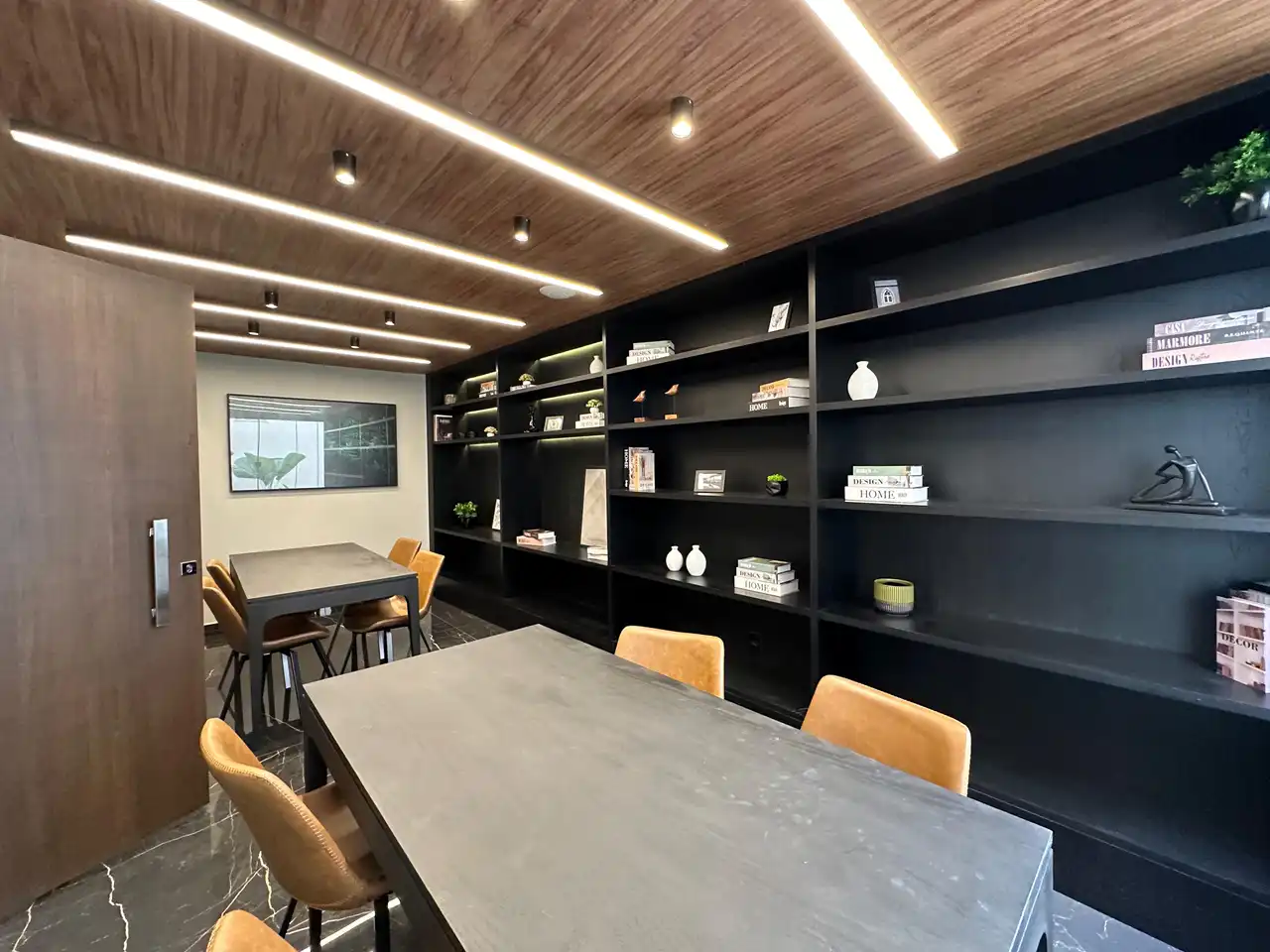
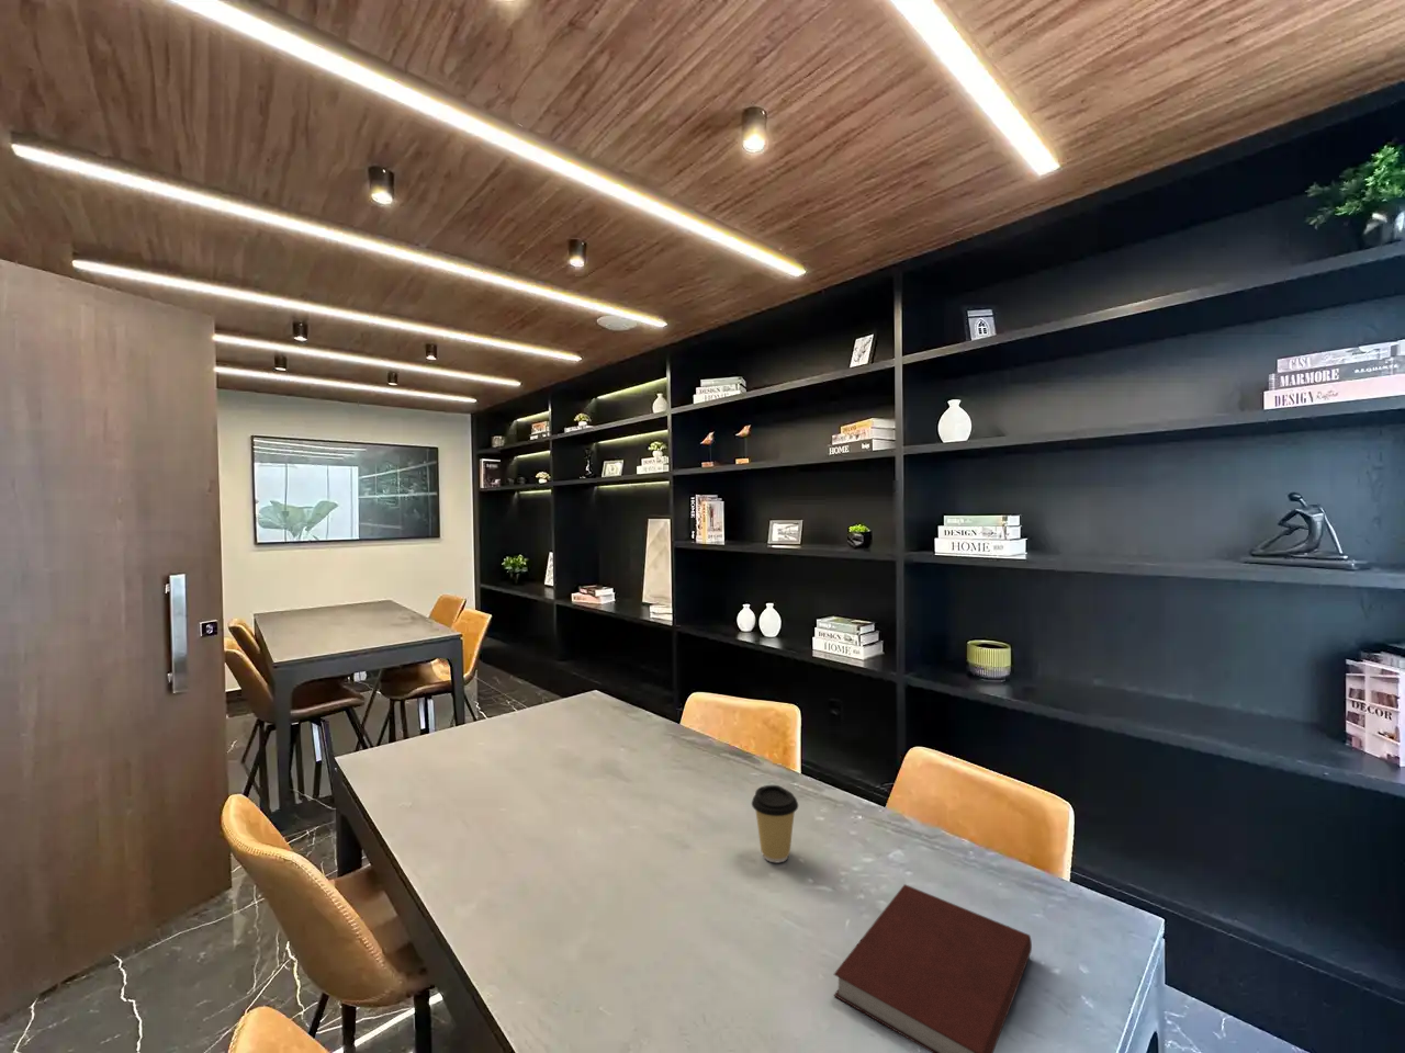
+ coffee cup [751,784,799,863]
+ notebook [833,883,1033,1053]
